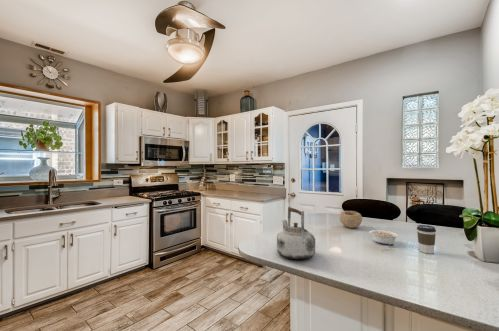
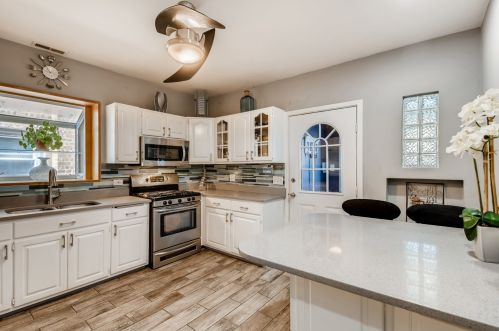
- legume [368,226,399,246]
- kettle [276,205,316,260]
- bowl [339,210,363,229]
- coffee cup [416,224,437,254]
